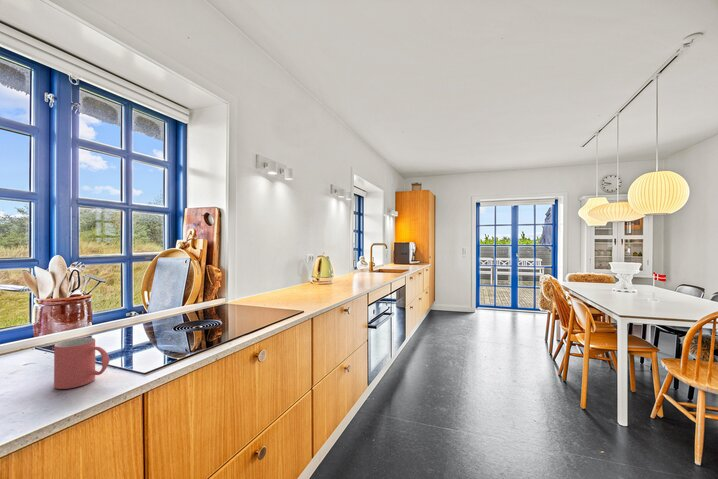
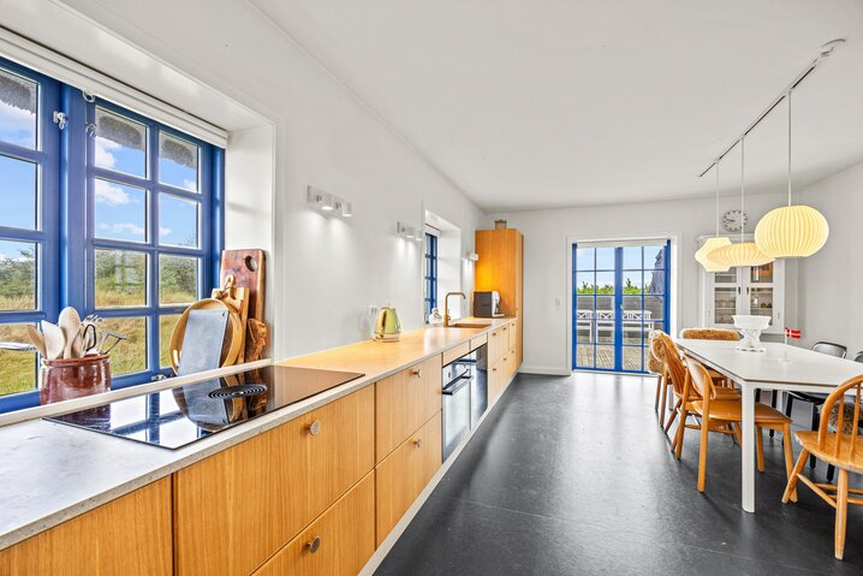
- mug [53,337,110,390]
